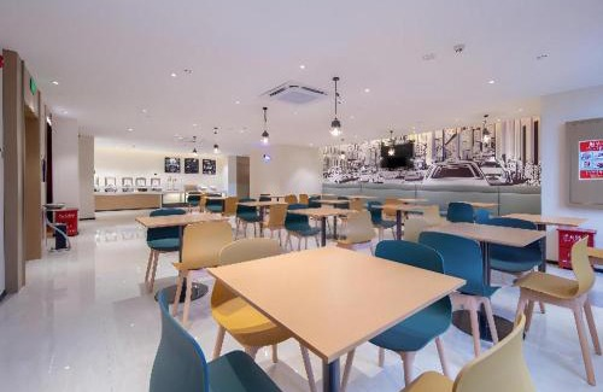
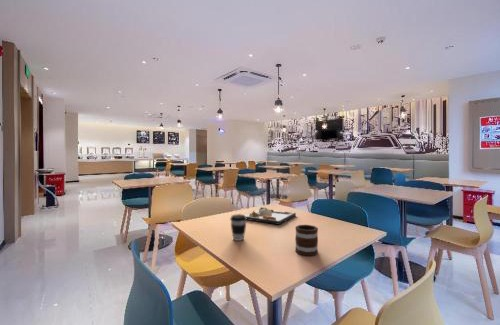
+ dinner plate [244,206,297,226]
+ mug [294,224,319,257]
+ coffee cup [229,213,247,242]
